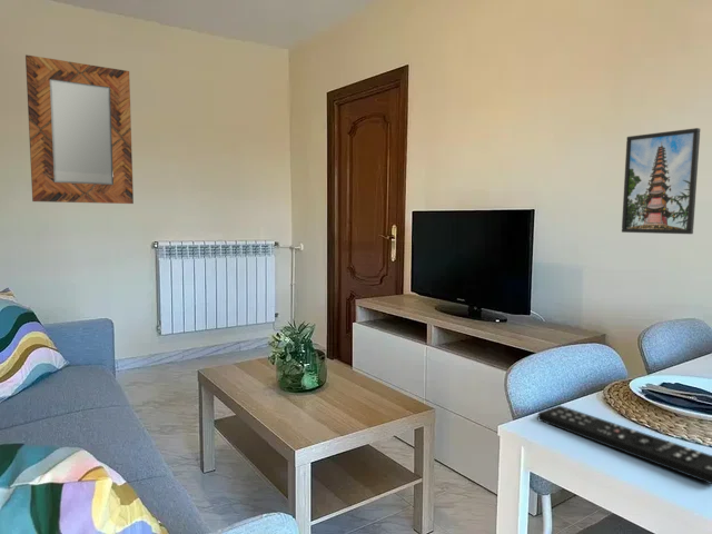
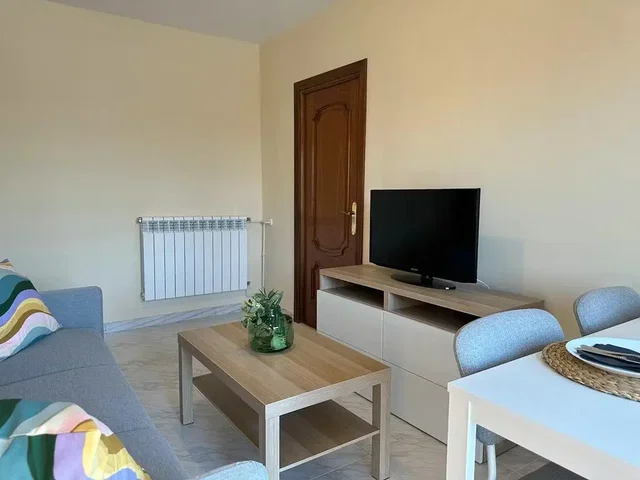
- home mirror [24,53,135,205]
- remote control [536,404,712,485]
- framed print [621,127,701,235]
